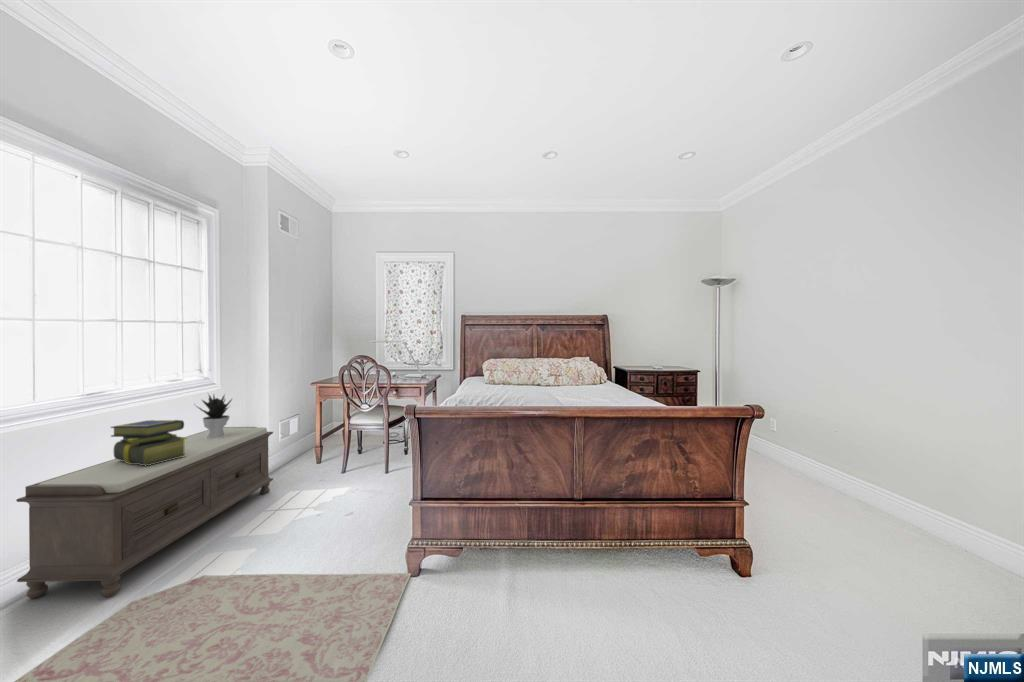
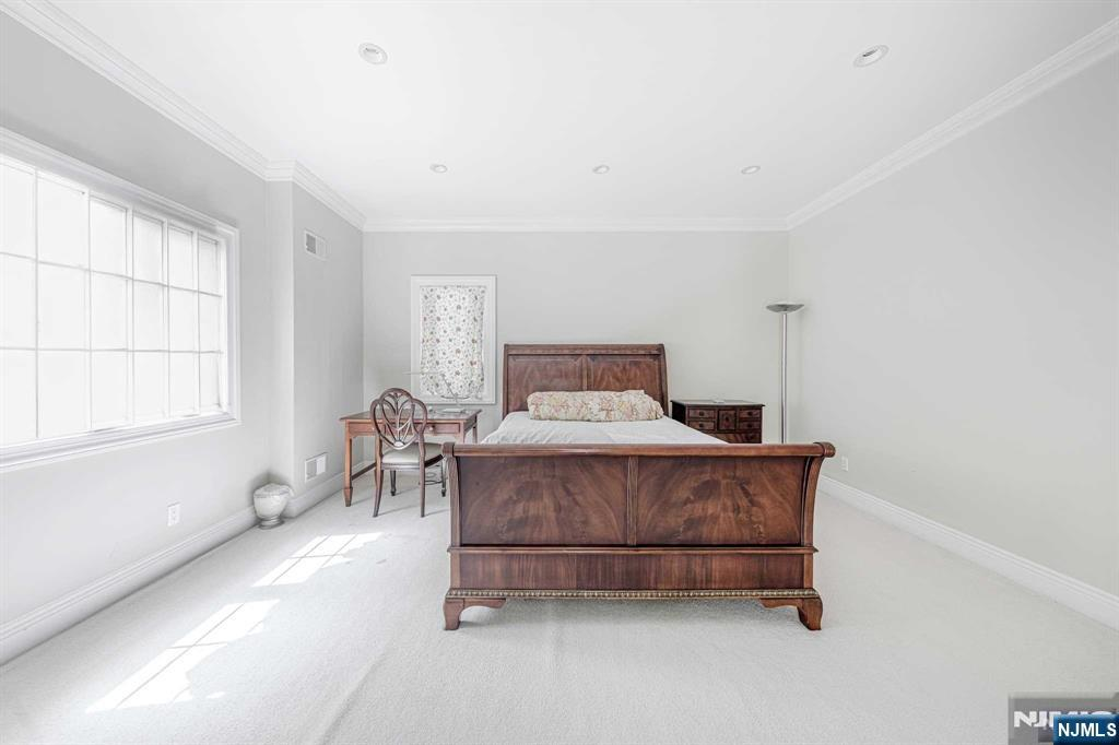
- stack of books [110,419,187,466]
- potted plant [193,391,233,439]
- rug [13,572,412,682]
- bench [15,426,274,599]
